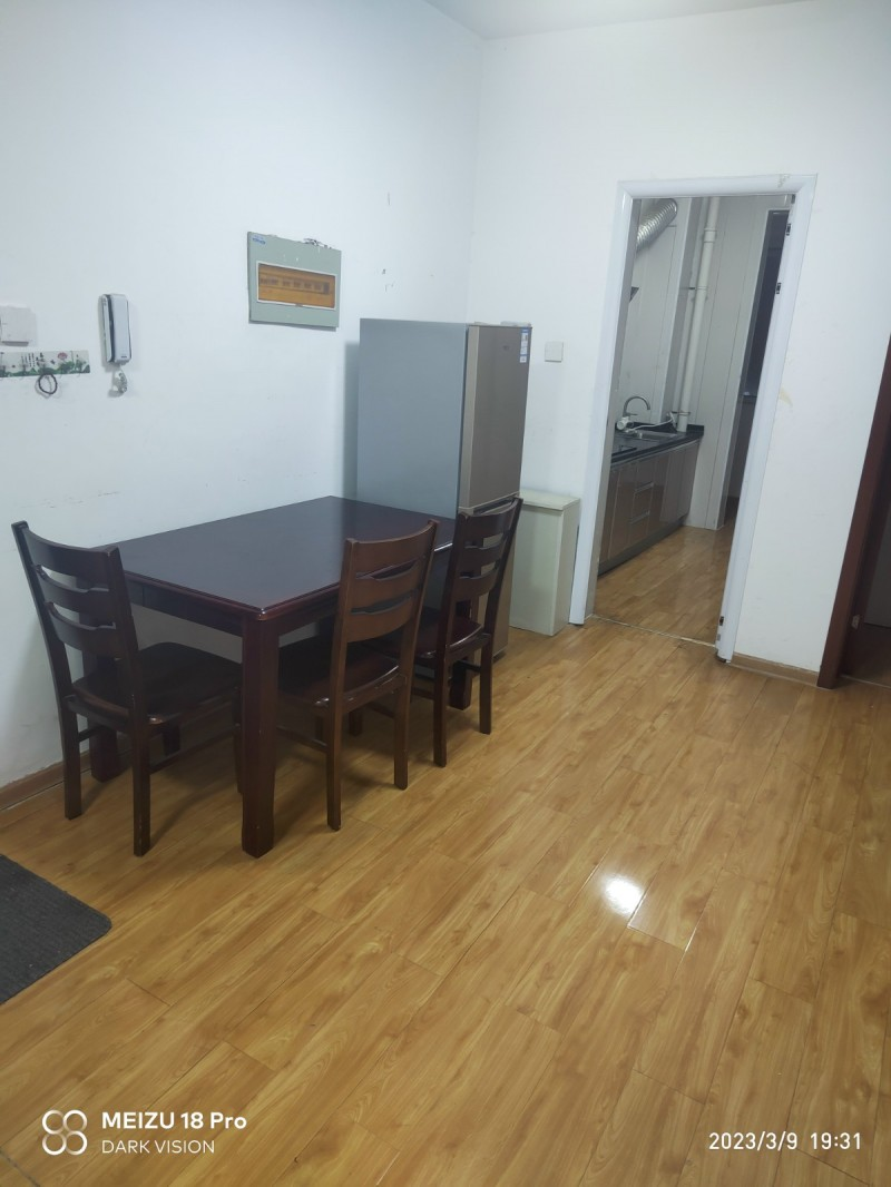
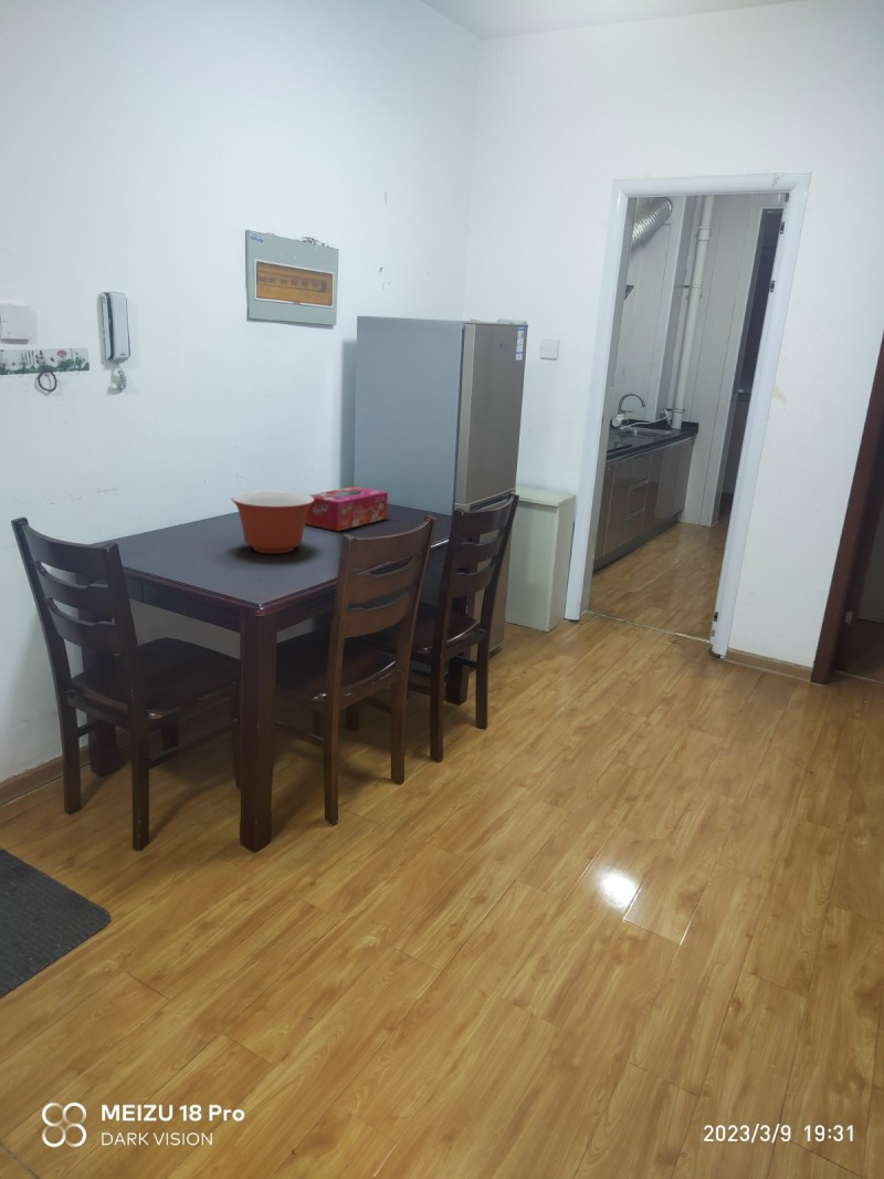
+ mixing bowl [230,490,315,554]
+ tissue box [304,486,389,532]
